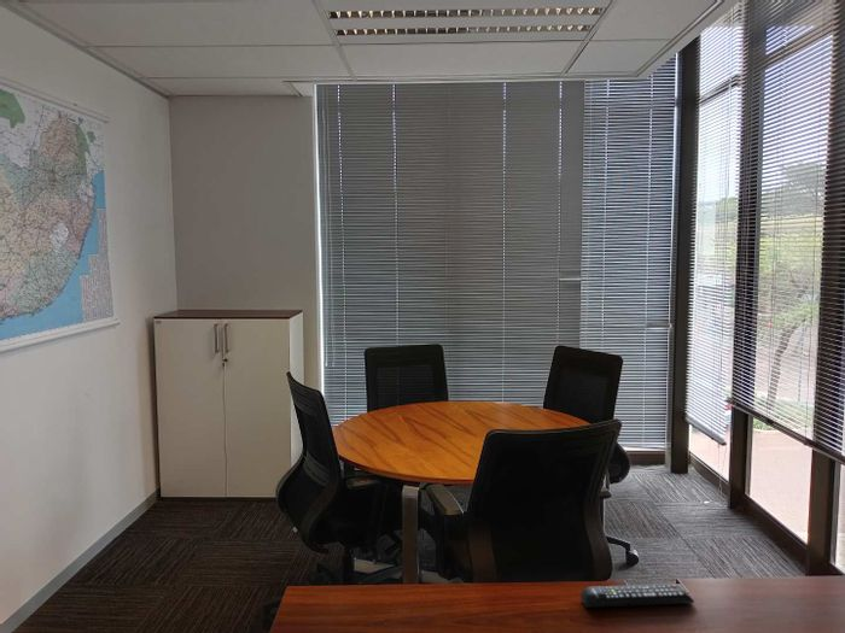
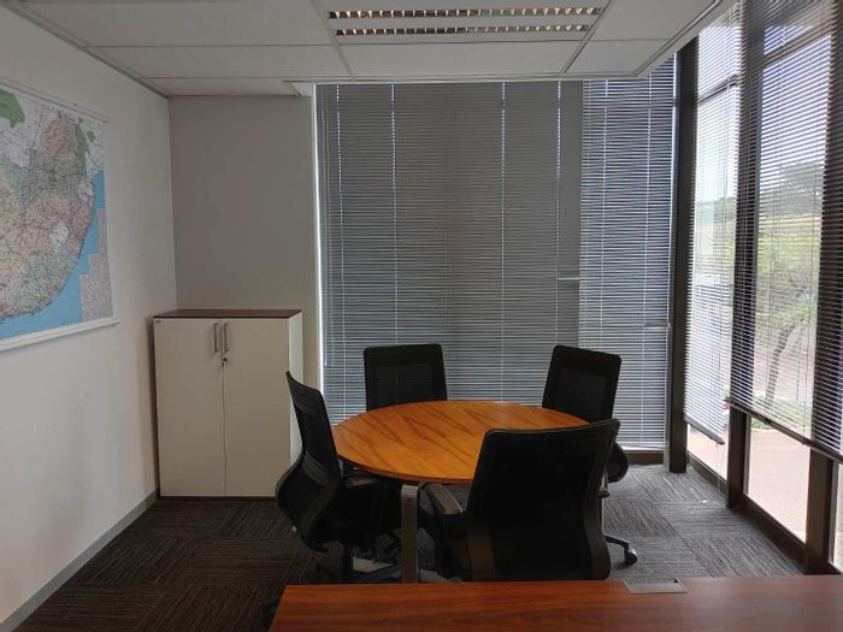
- remote control [579,582,695,609]
